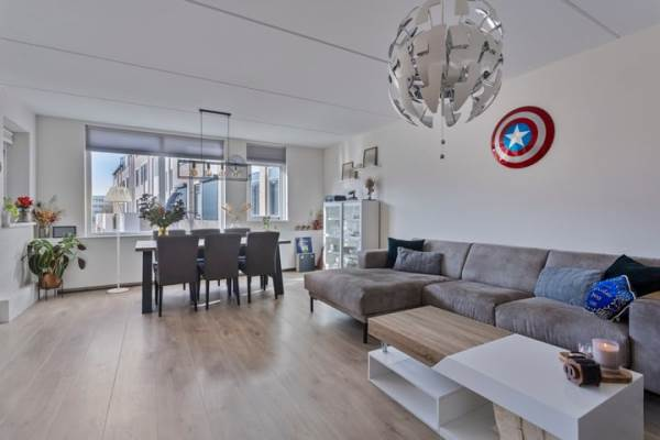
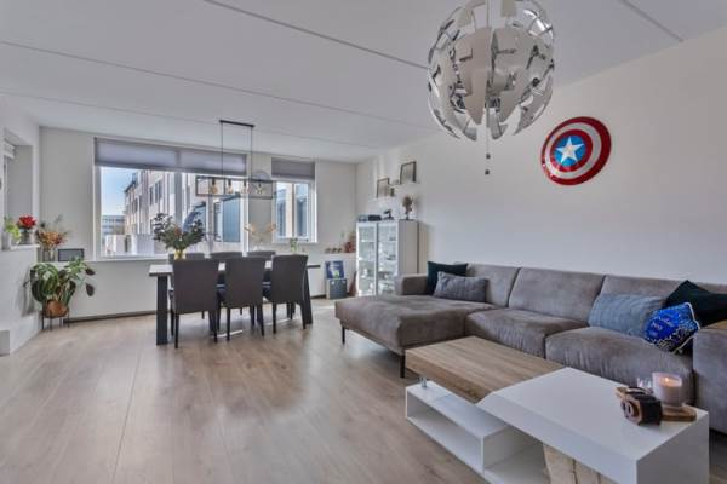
- floor lamp [103,186,133,294]
